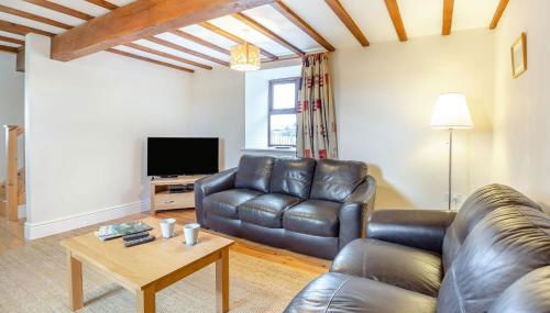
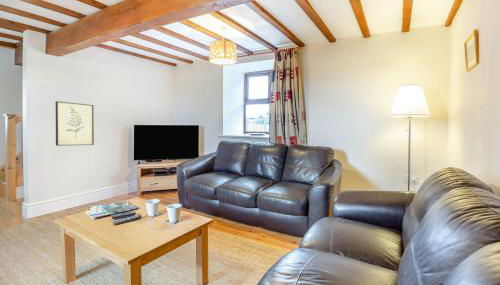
+ wall art [55,100,95,147]
